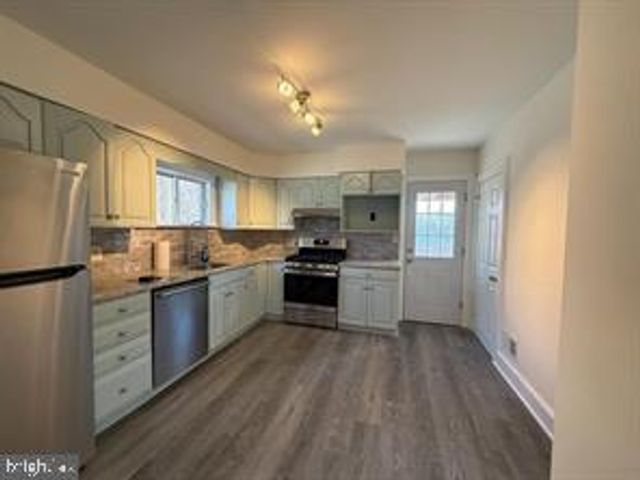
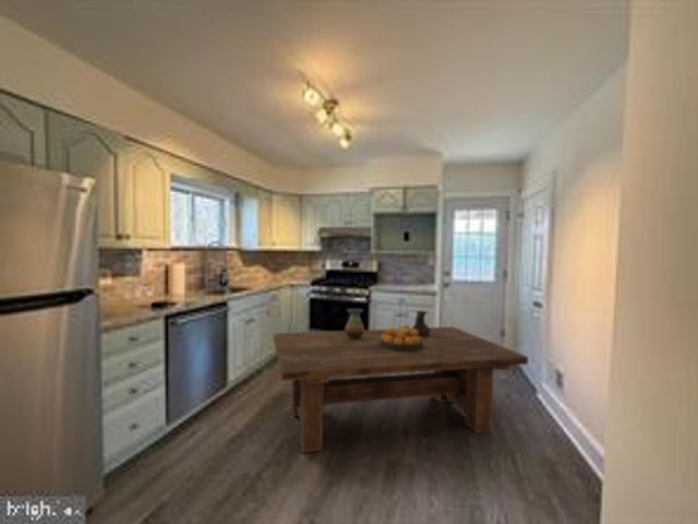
+ dining table [273,325,529,454]
+ vase [344,308,365,340]
+ fruit bowl [381,324,423,352]
+ ceramic pitcher [411,310,431,337]
